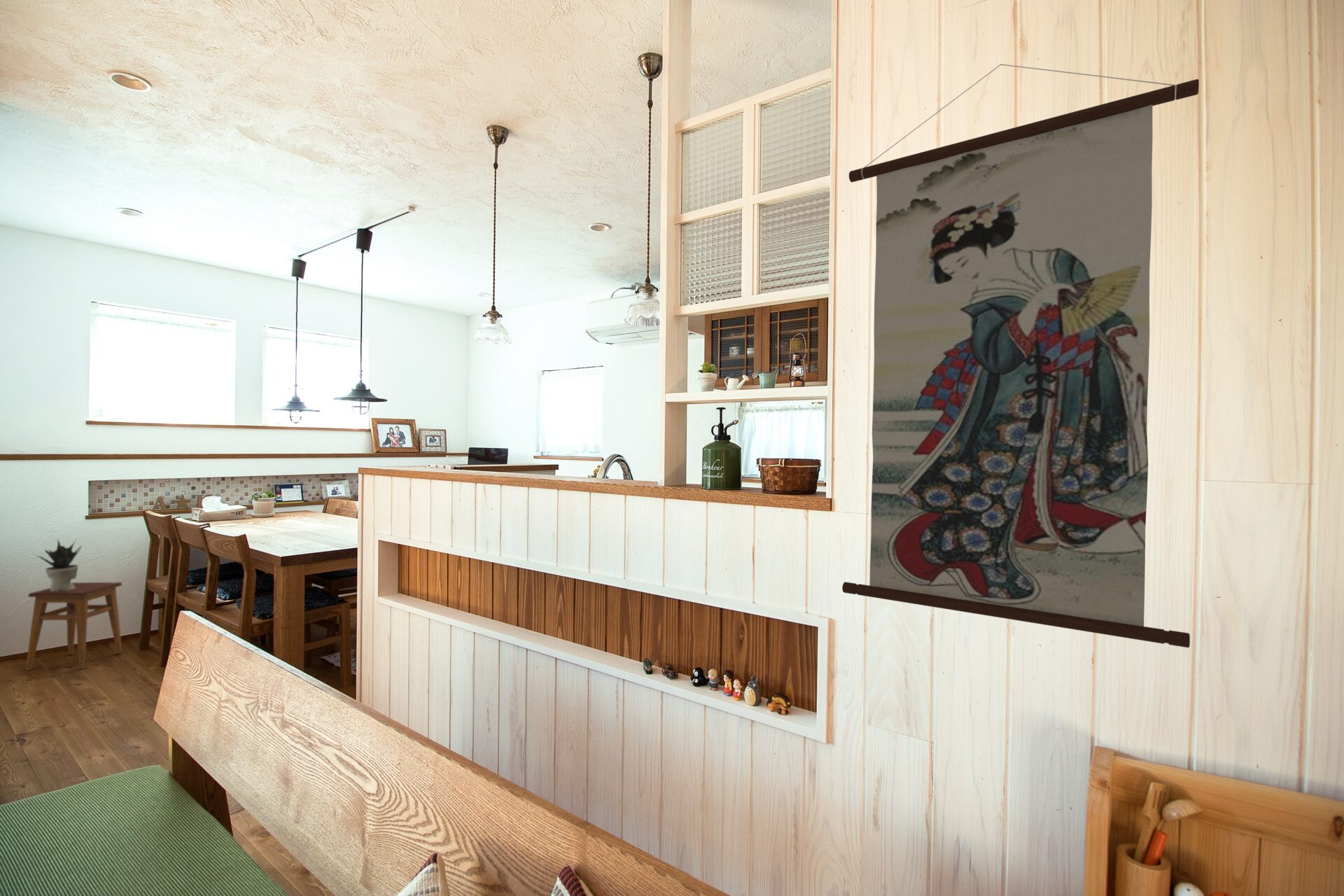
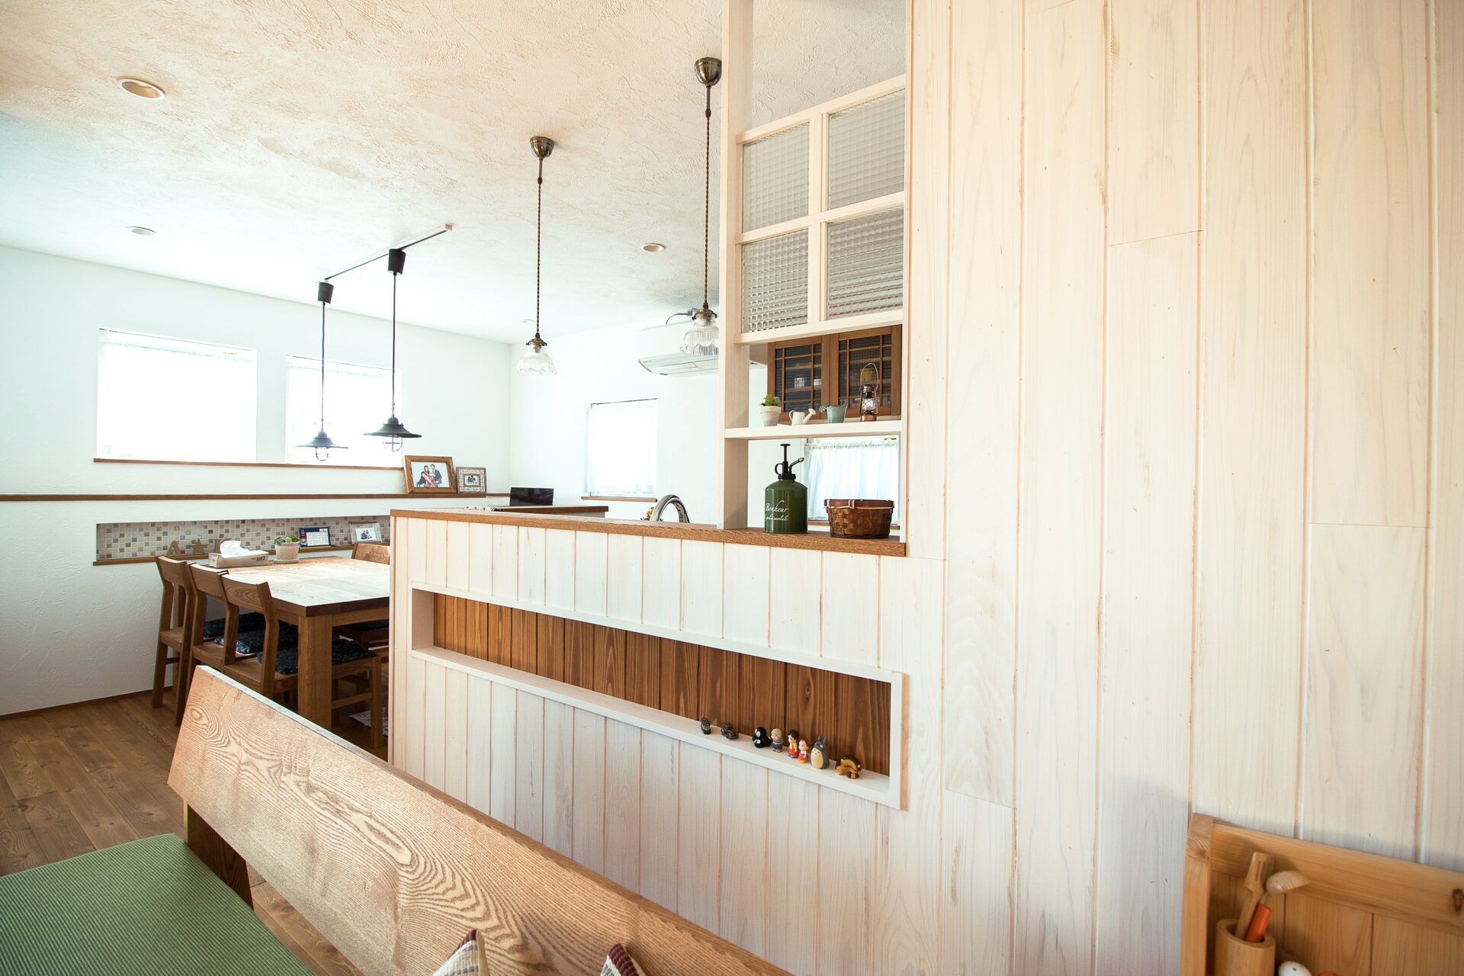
- potted plant [33,538,83,591]
- wall scroll [841,64,1200,648]
- stool [25,582,123,671]
